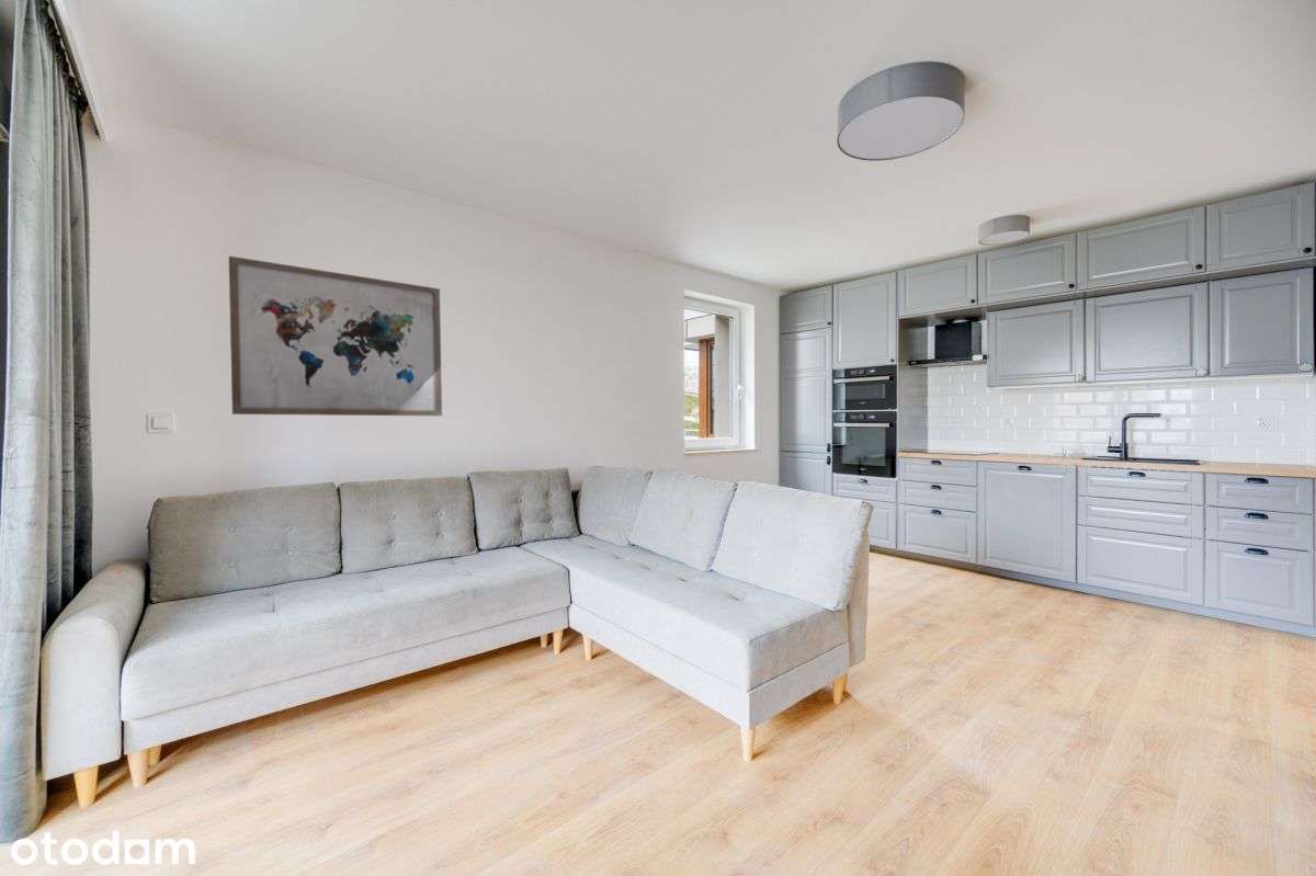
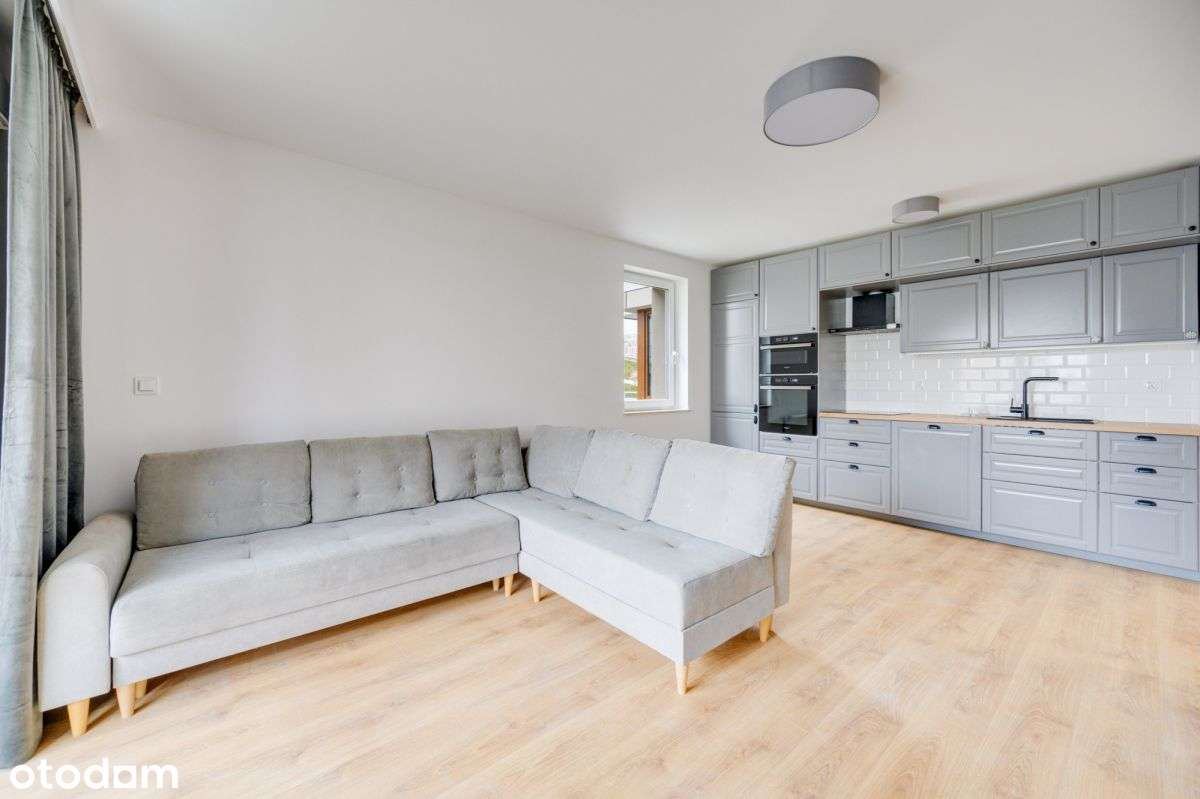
- wall art [228,255,443,417]
